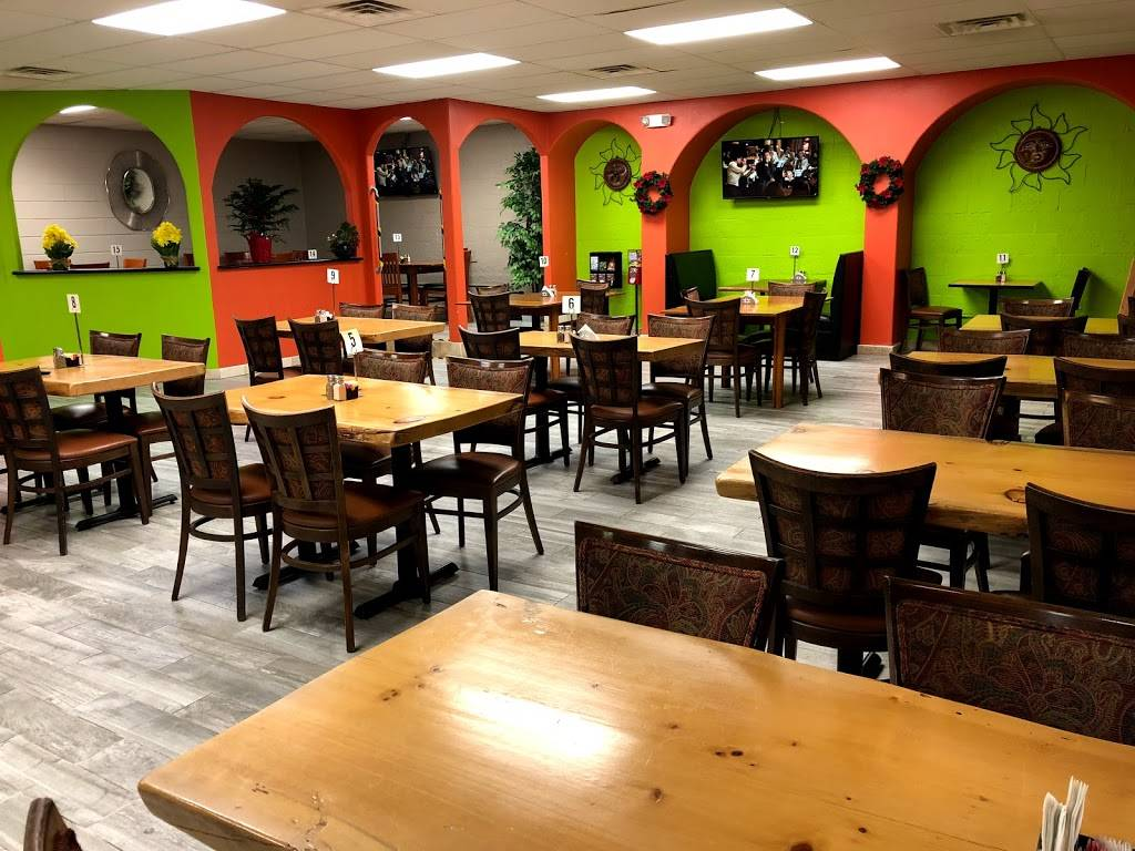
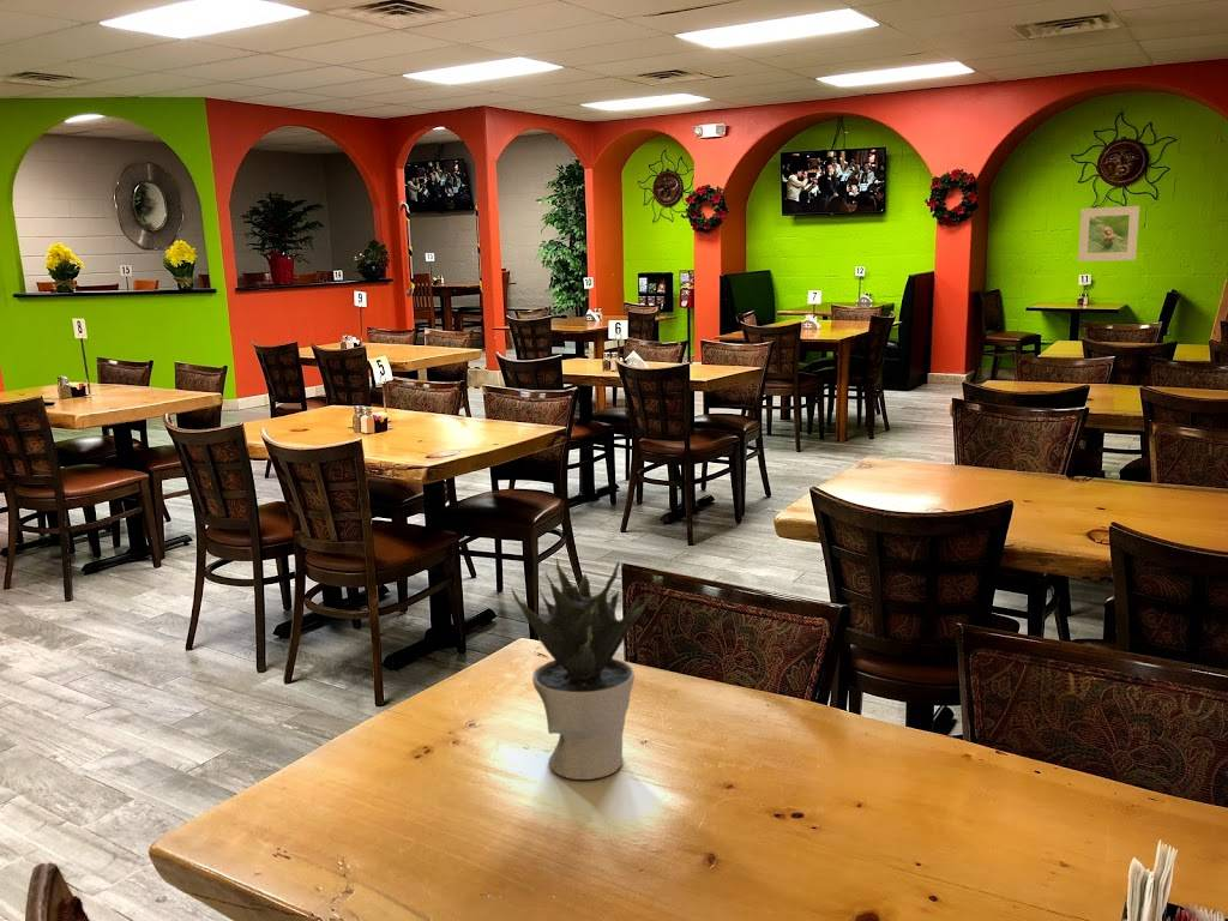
+ potted plant [510,554,652,781]
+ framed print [1077,205,1140,263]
